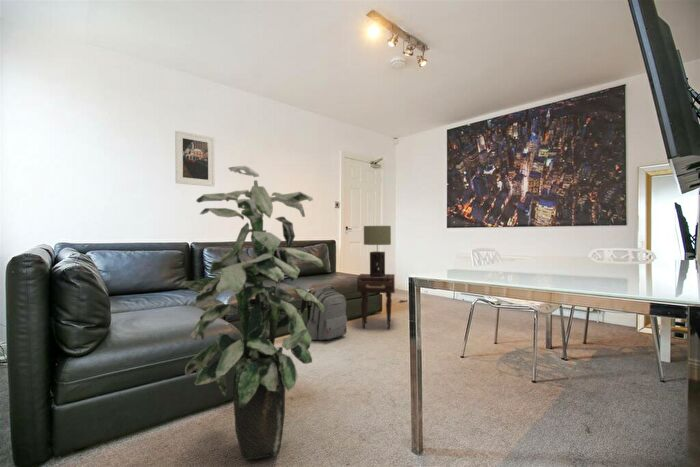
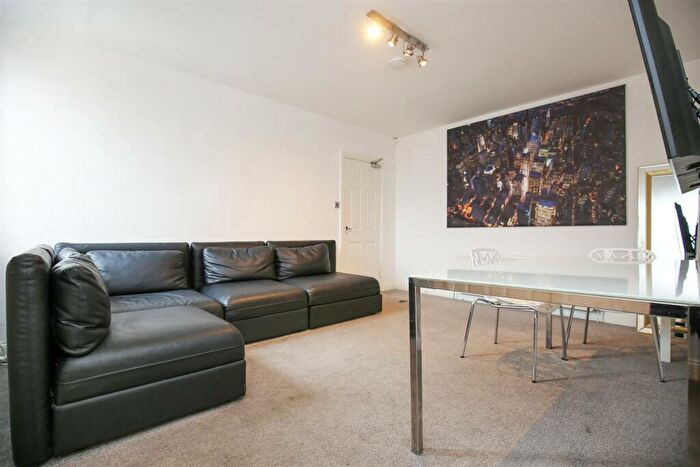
- table lamp [363,225,392,277]
- backpack [299,284,348,341]
- nightstand [356,273,396,330]
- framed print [174,130,216,188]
- indoor plant [180,165,325,461]
